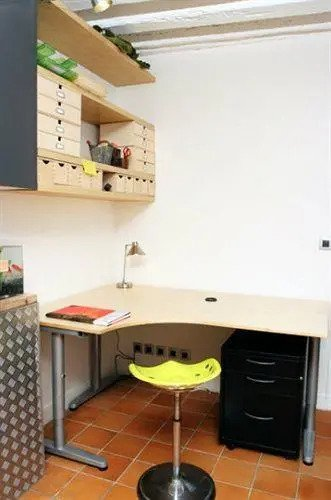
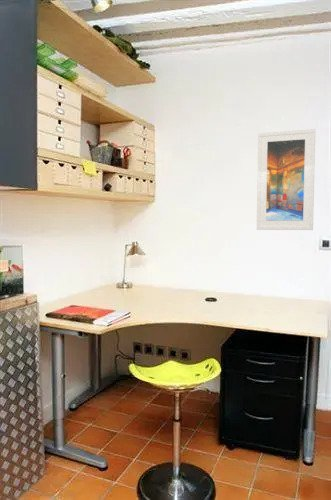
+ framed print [256,128,316,231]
